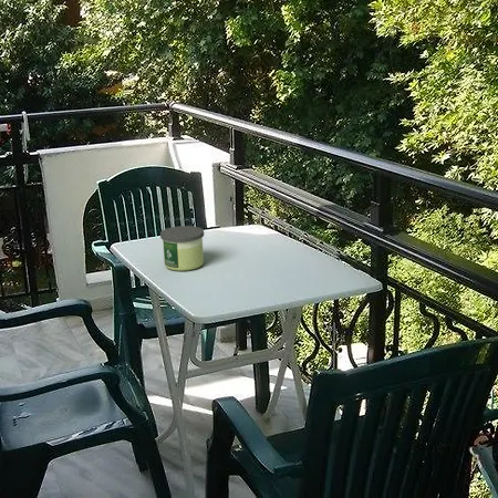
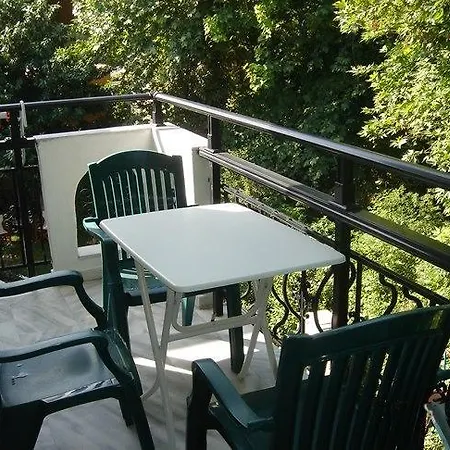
- candle [159,225,205,272]
